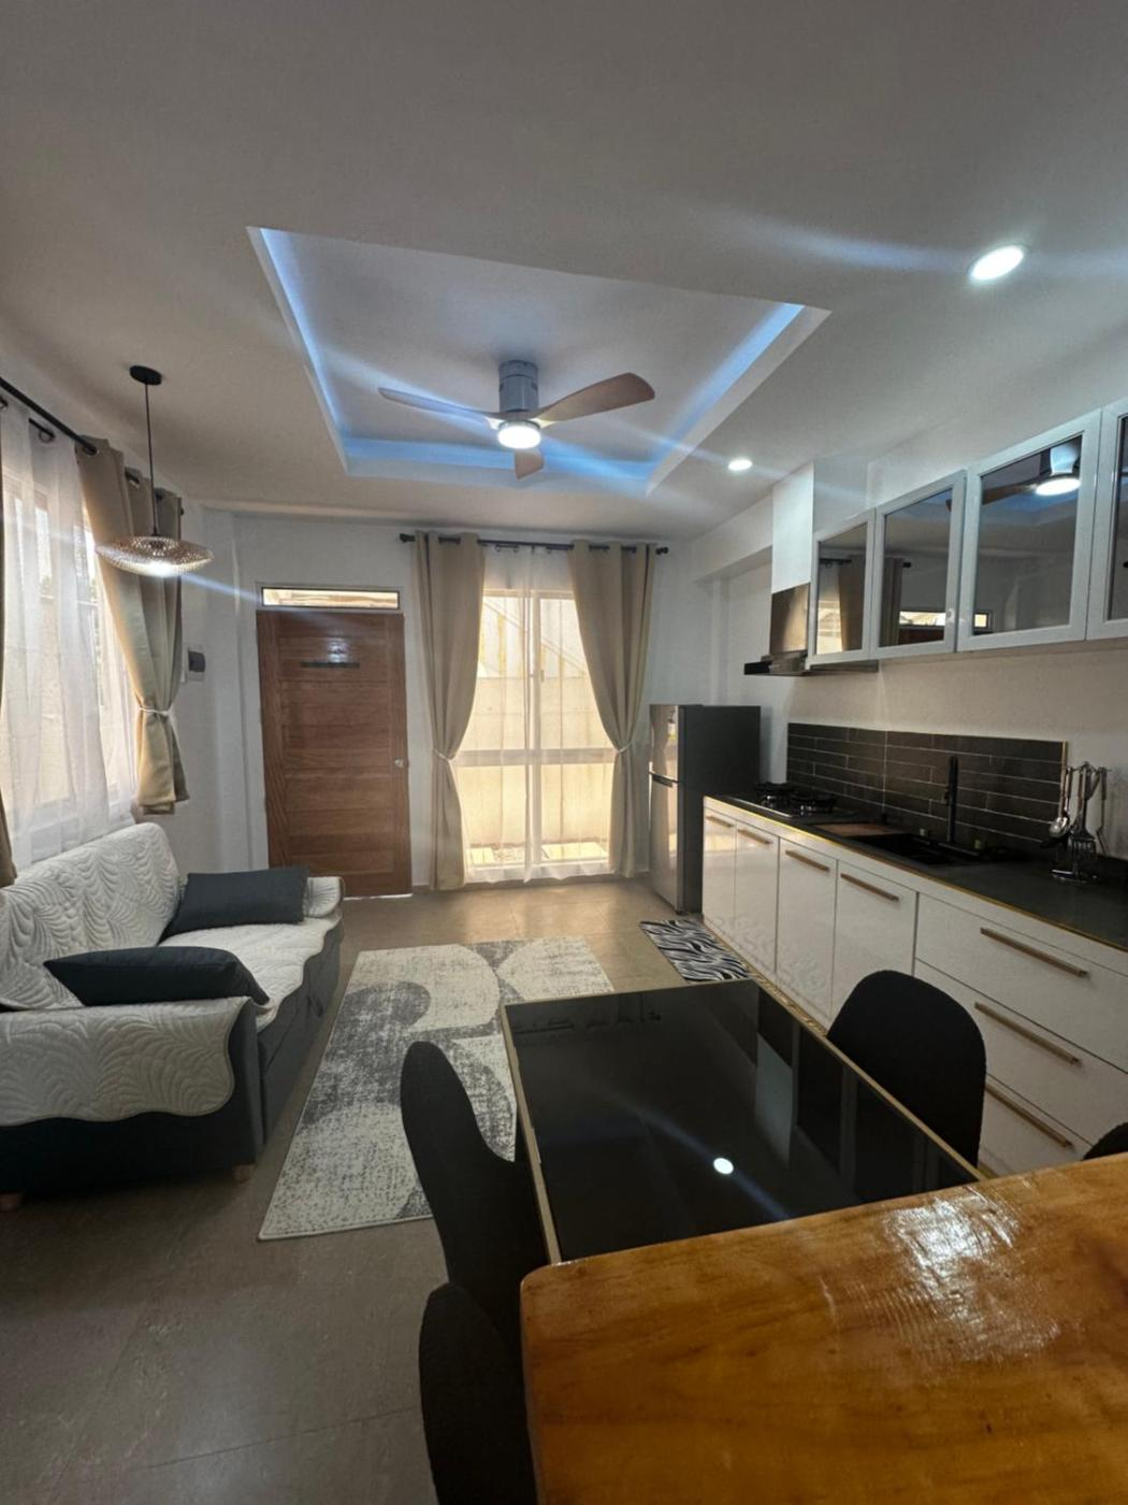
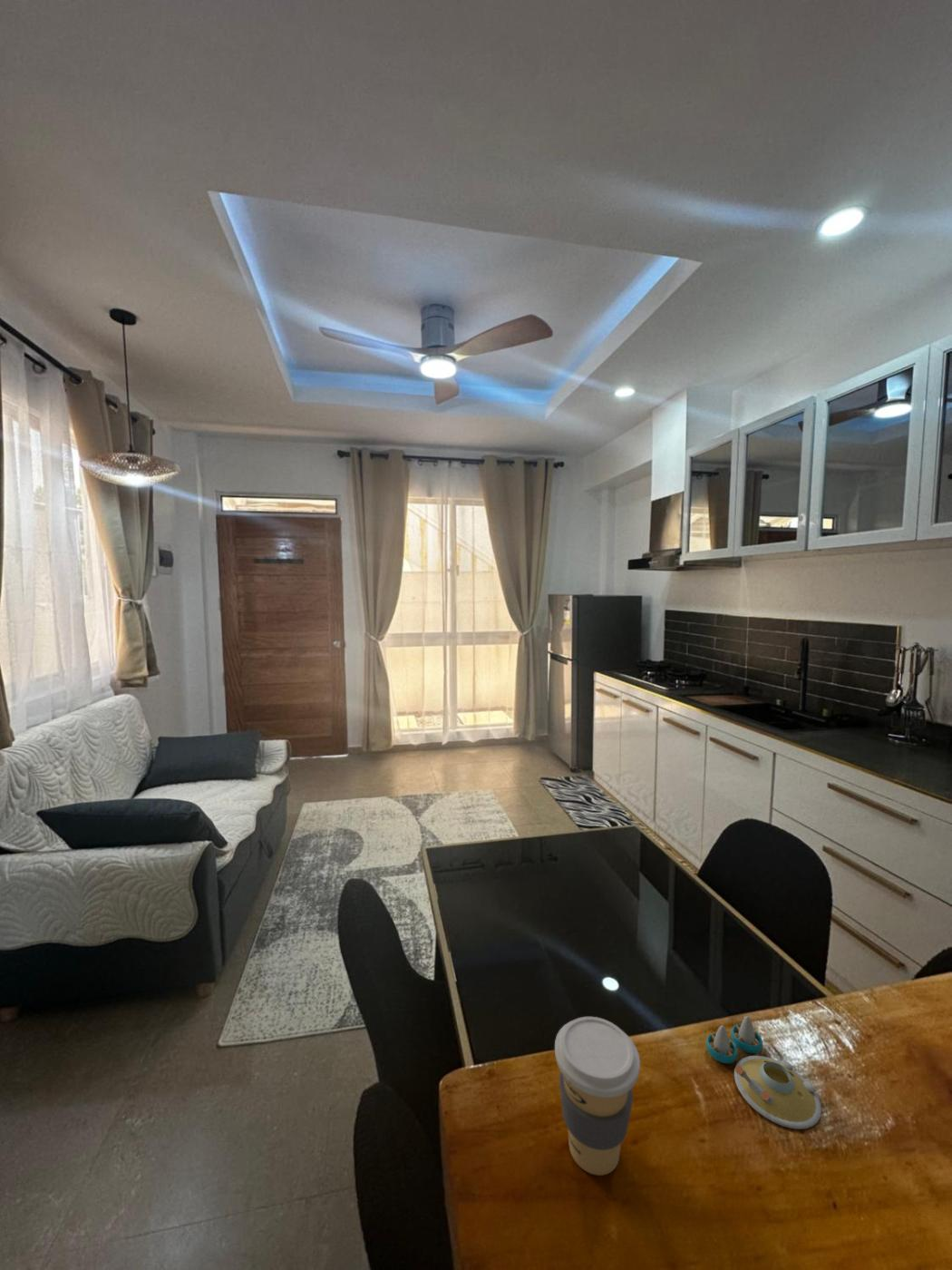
+ salt and pepper shaker set [705,1015,822,1130]
+ coffee cup [554,1016,641,1177]
